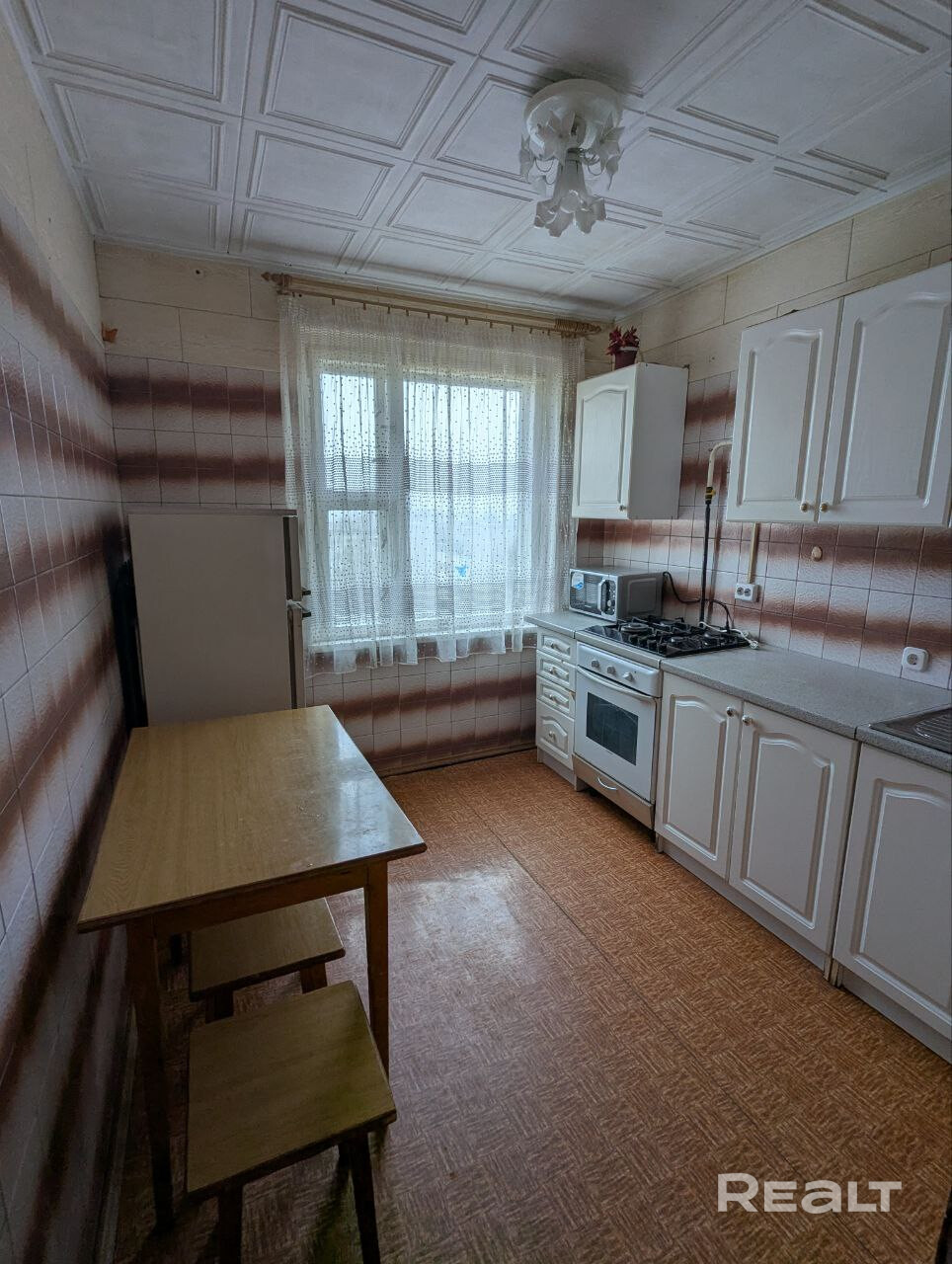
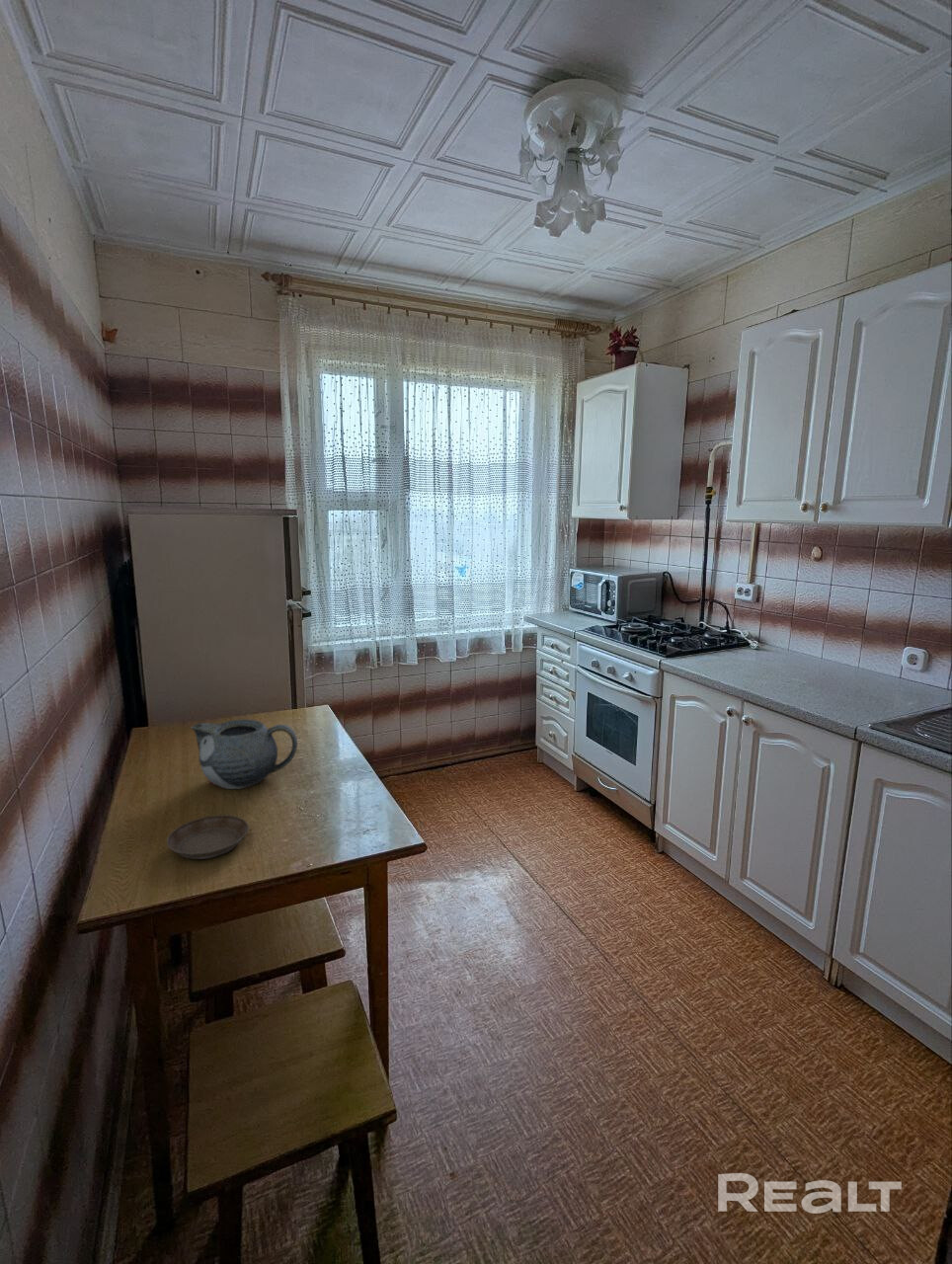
+ teapot [190,718,298,790]
+ saucer [166,814,250,860]
